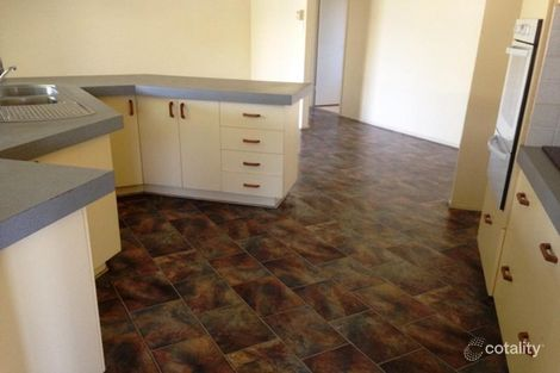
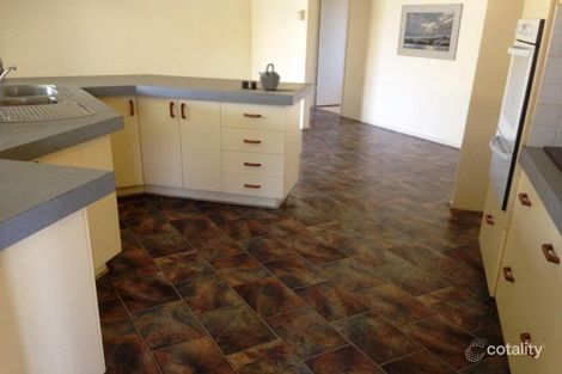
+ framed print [396,2,465,62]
+ kettle [240,62,282,92]
